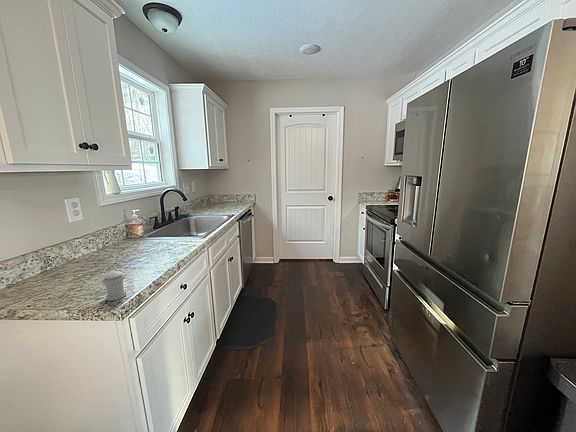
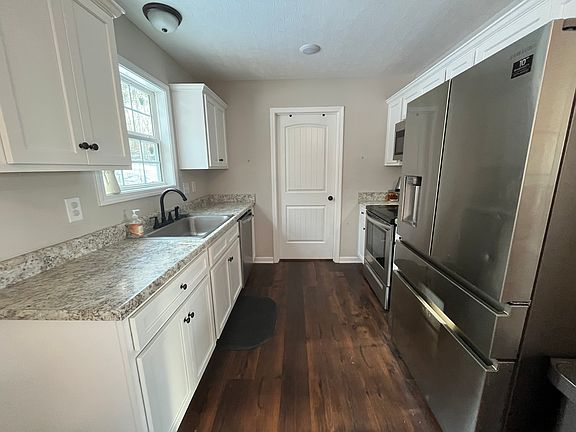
- pepper shaker [101,270,127,302]
